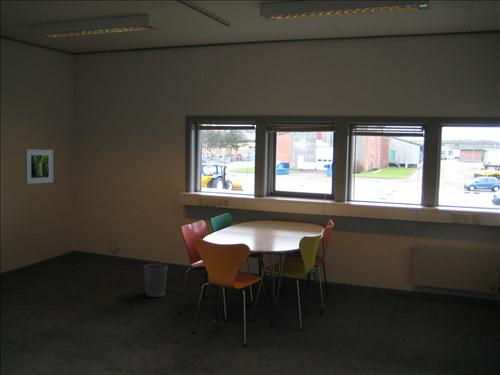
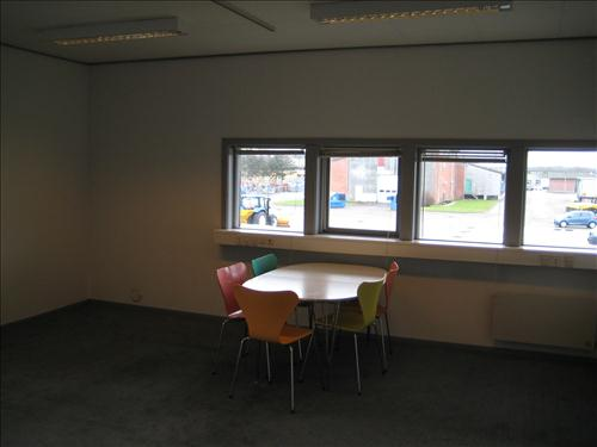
- wastebasket [143,262,169,298]
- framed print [24,148,54,185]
